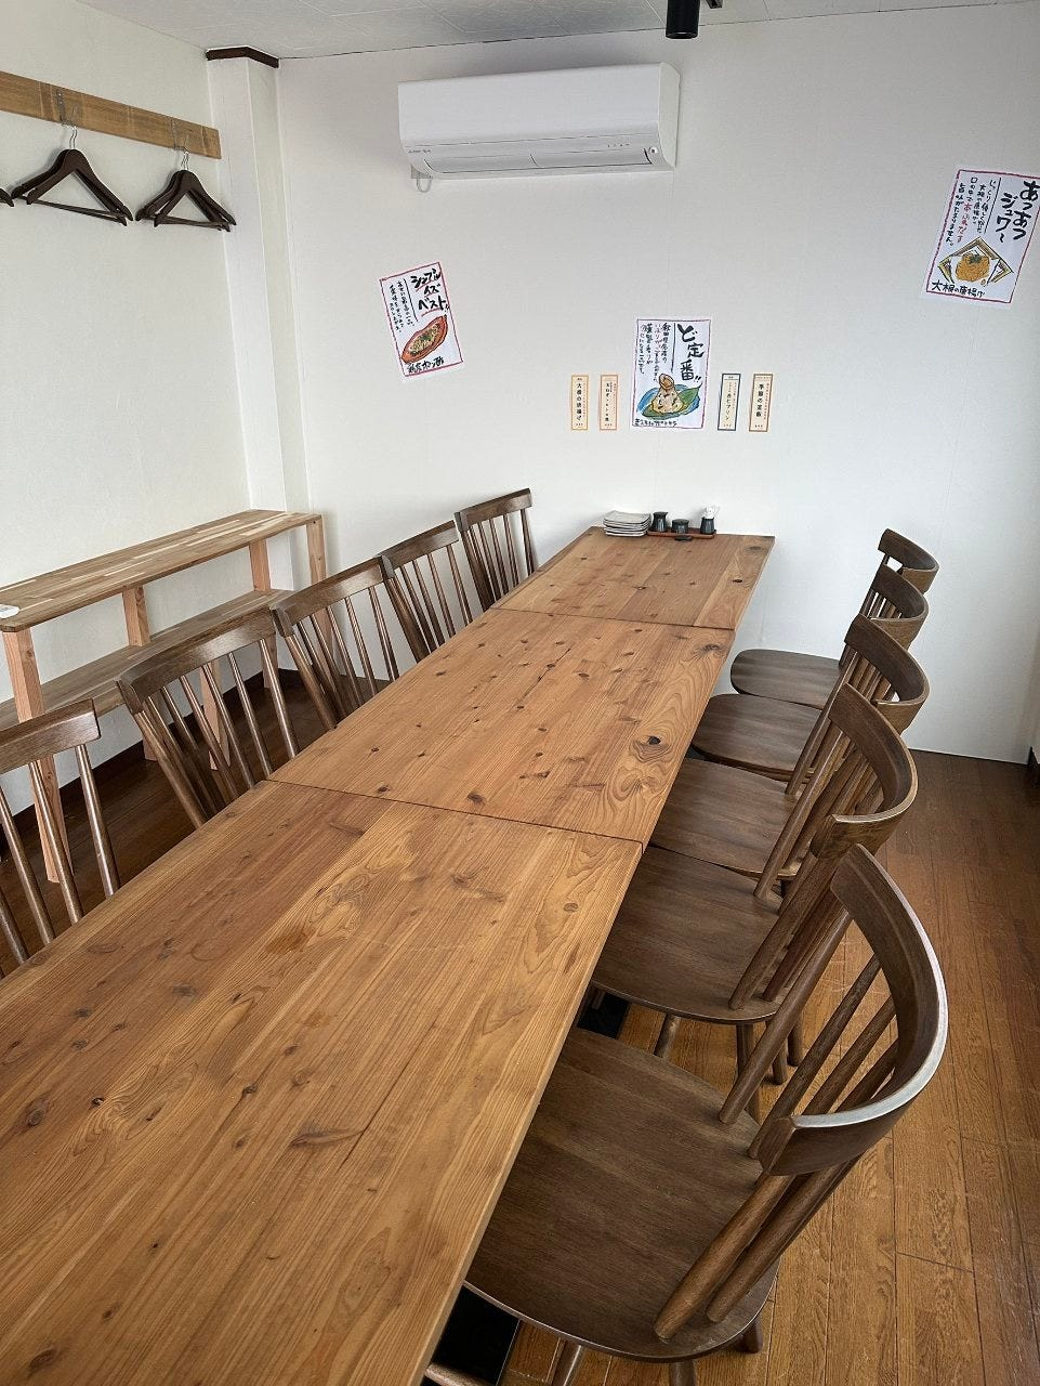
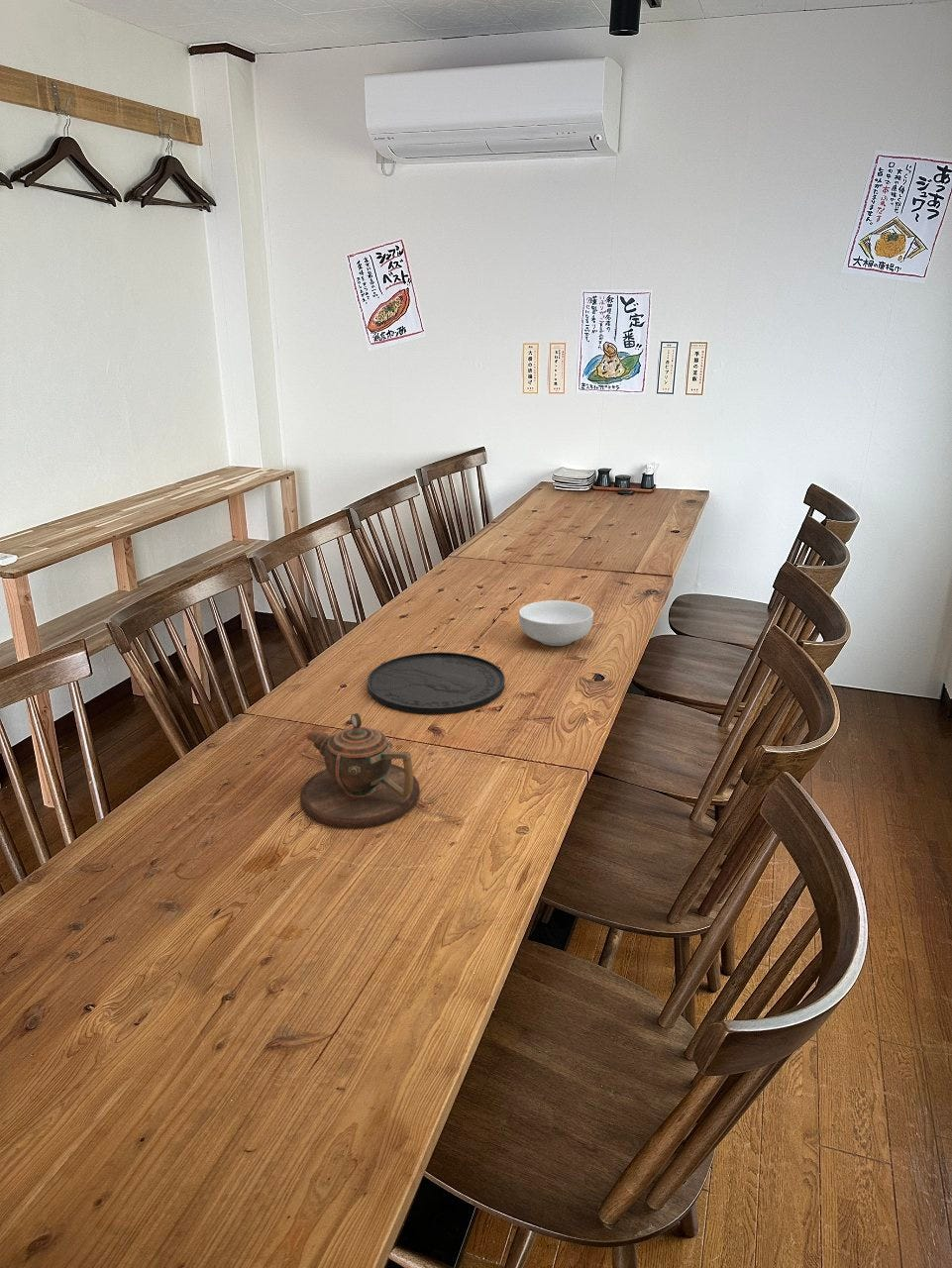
+ teapot [299,712,421,829]
+ plate [367,651,506,715]
+ cereal bowl [518,599,594,647]
